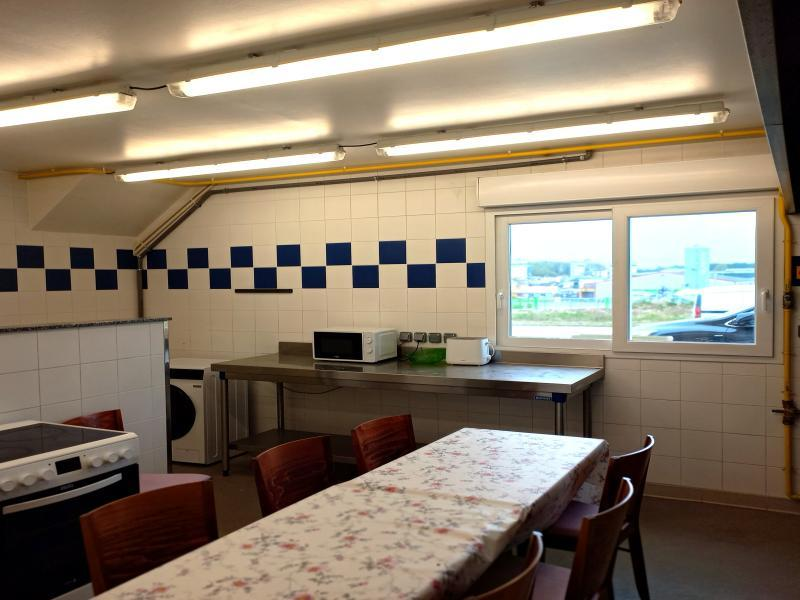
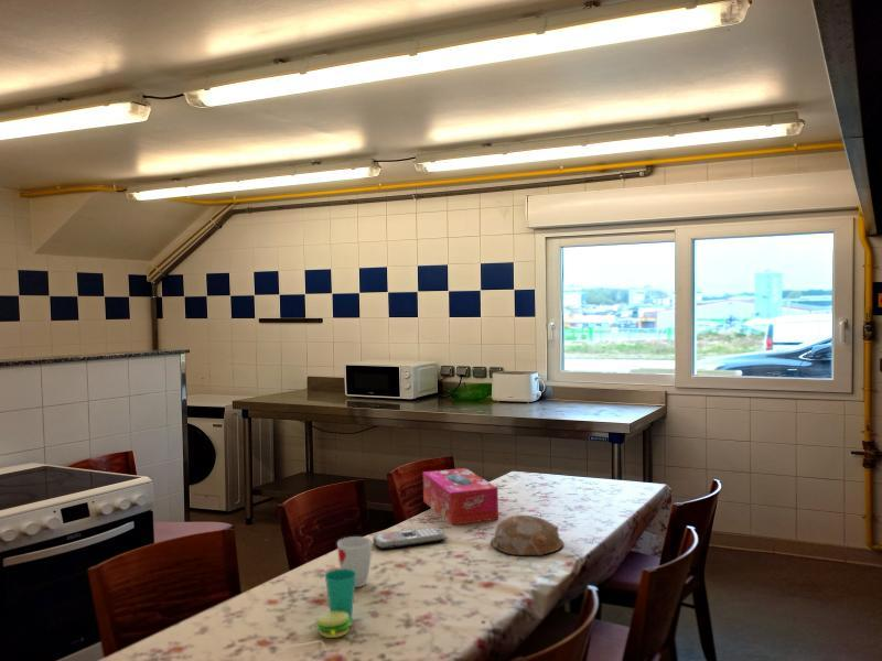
+ tissue box [422,467,499,525]
+ cup [336,535,373,588]
+ remote control [372,527,445,550]
+ bowl [490,514,564,556]
+ cup [315,568,356,639]
